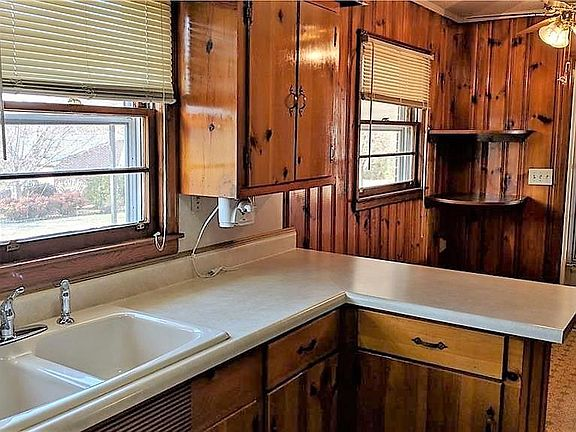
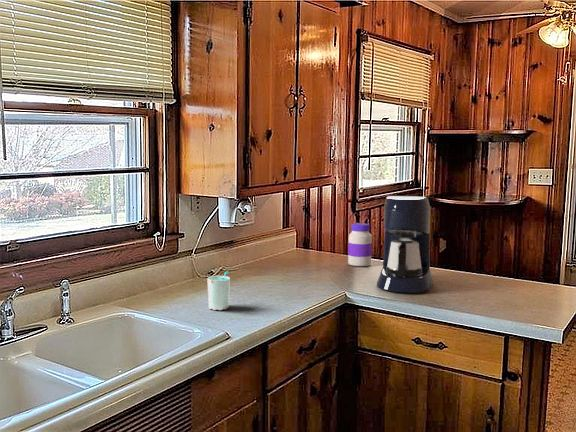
+ jar [347,222,373,267]
+ coffee maker [376,195,434,294]
+ cup [206,271,231,311]
